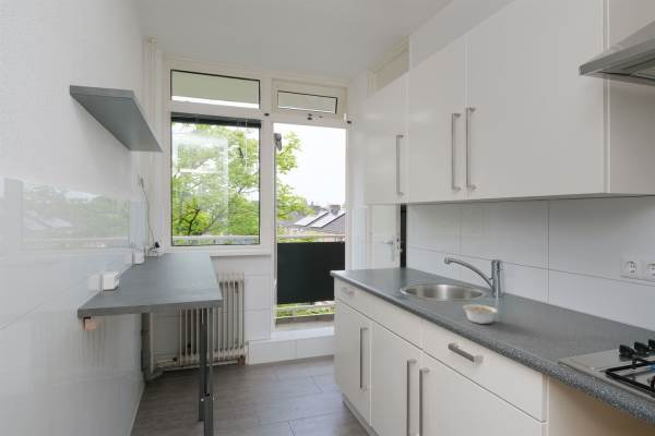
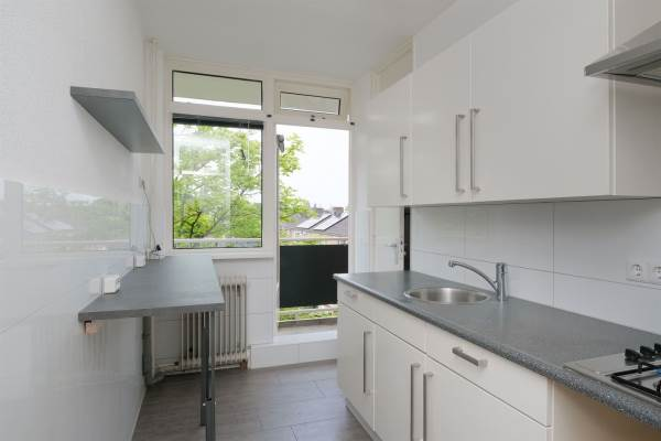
- legume [462,303,499,325]
